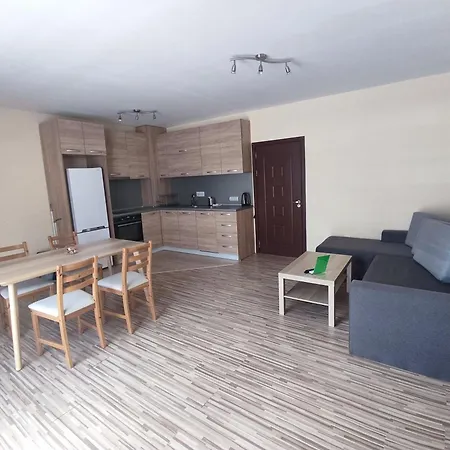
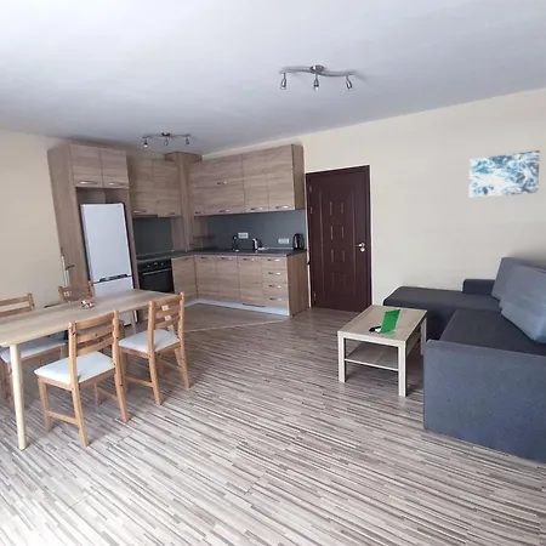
+ wall art [468,149,541,199]
